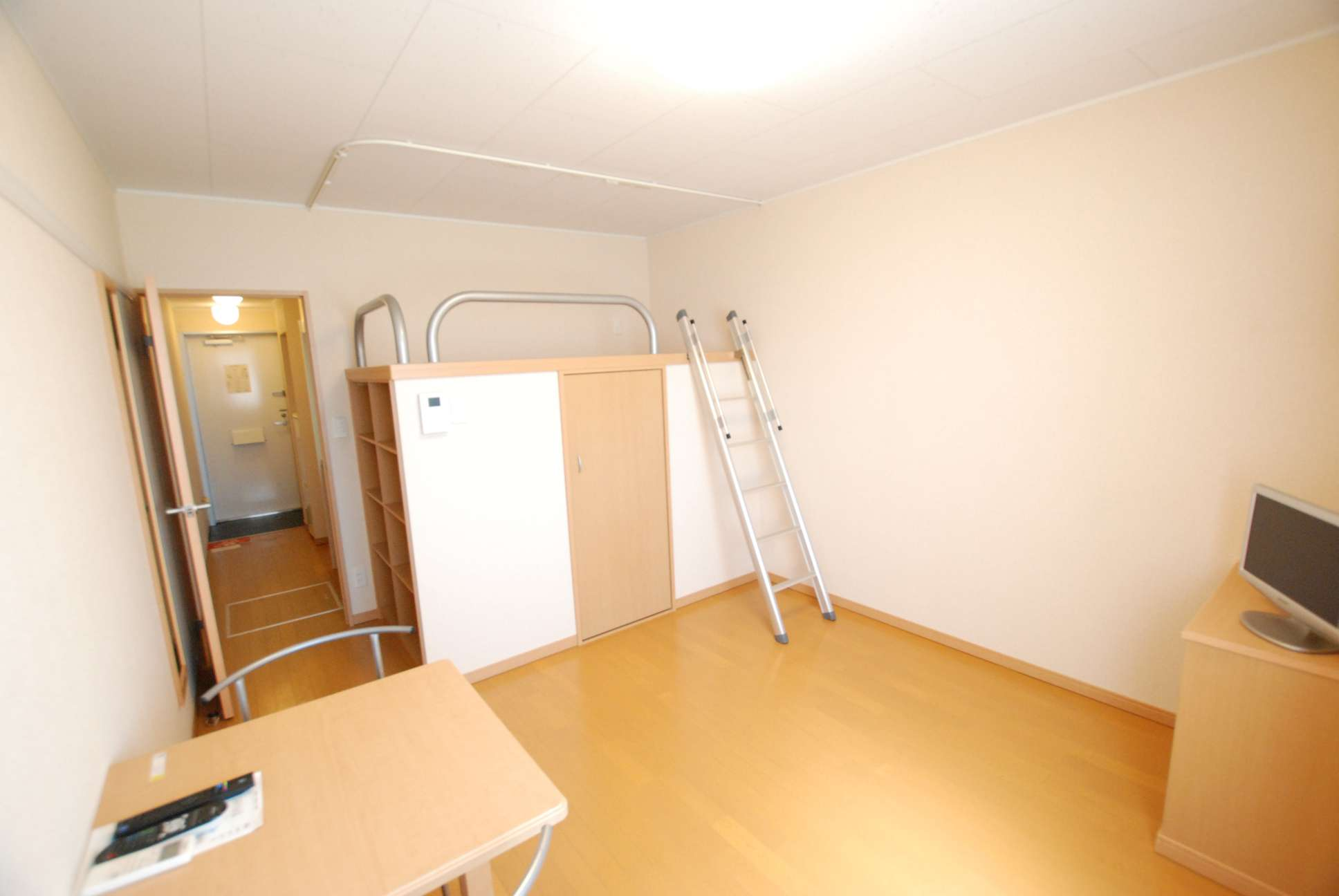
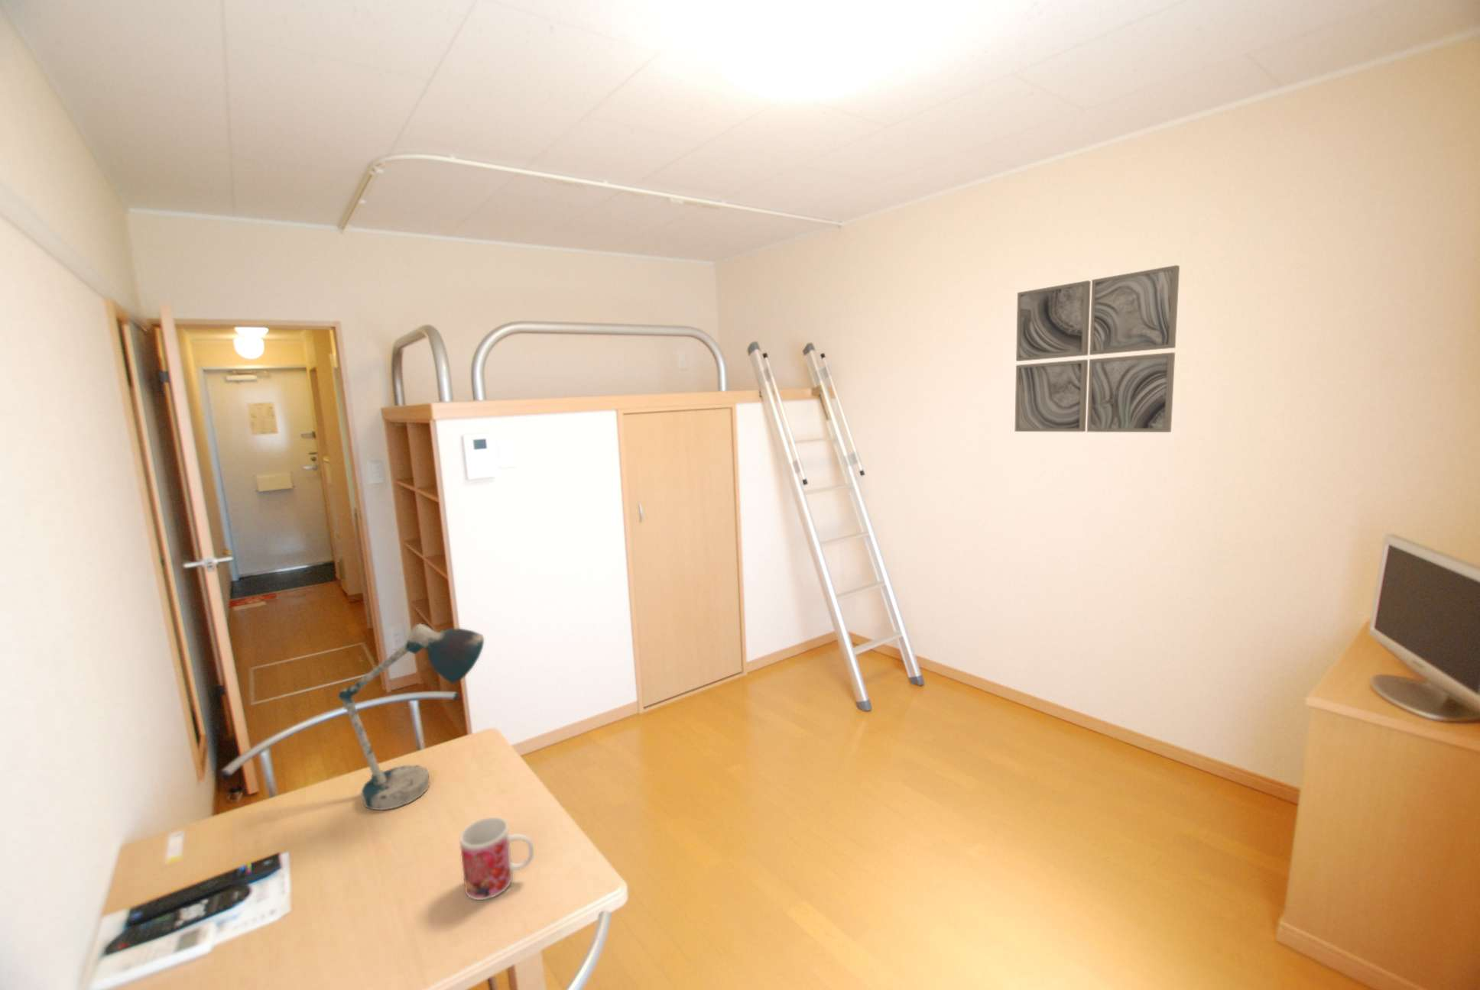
+ mug [460,817,534,901]
+ desk lamp [338,622,484,811]
+ wall art [1015,264,1180,433]
